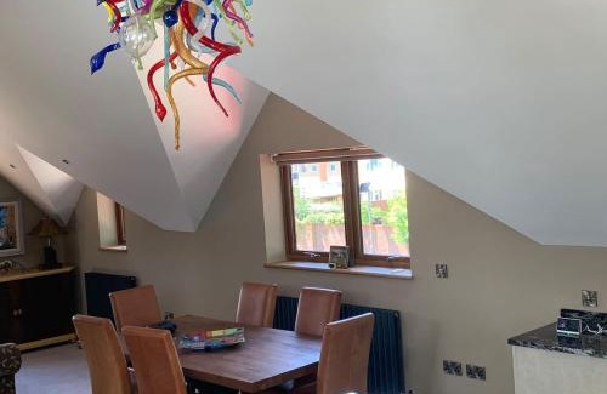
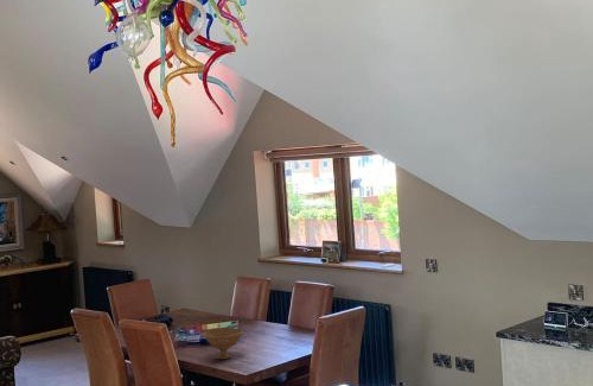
+ bowl [202,327,244,360]
